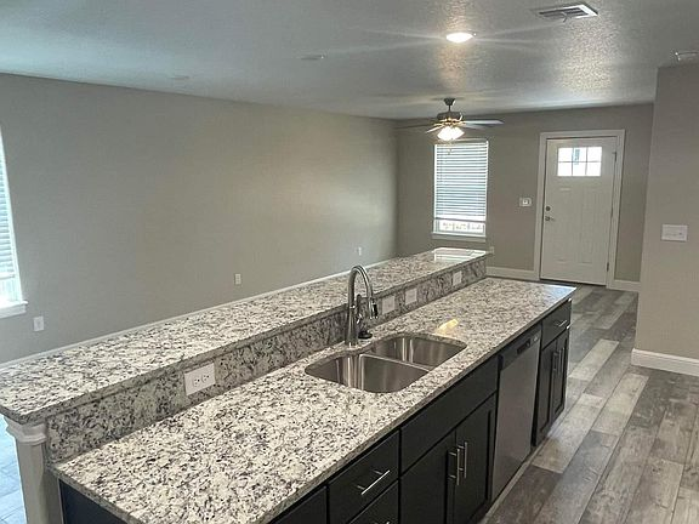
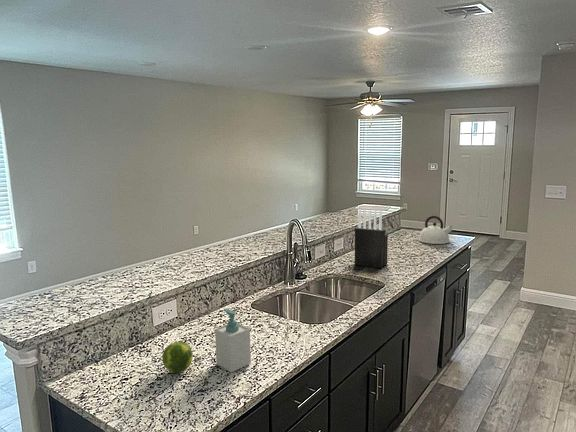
+ knife block [354,208,389,269]
+ kettle [418,215,454,245]
+ fruit [161,341,194,374]
+ soap bottle [214,308,252,373]
